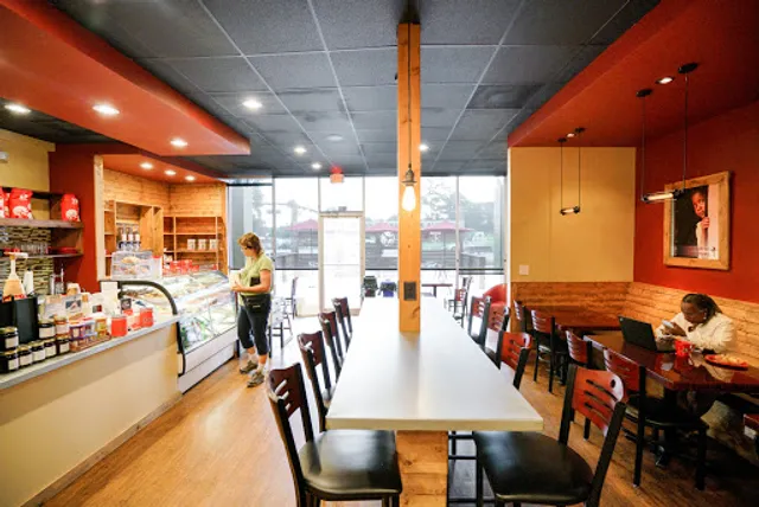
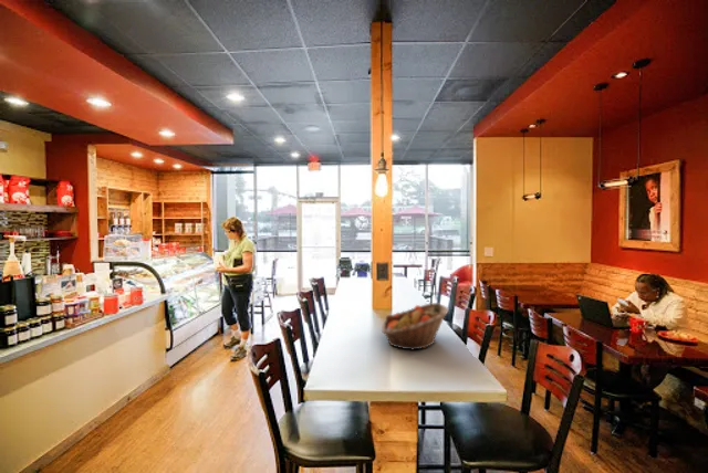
+ fruit basket [381,302,450,351]
